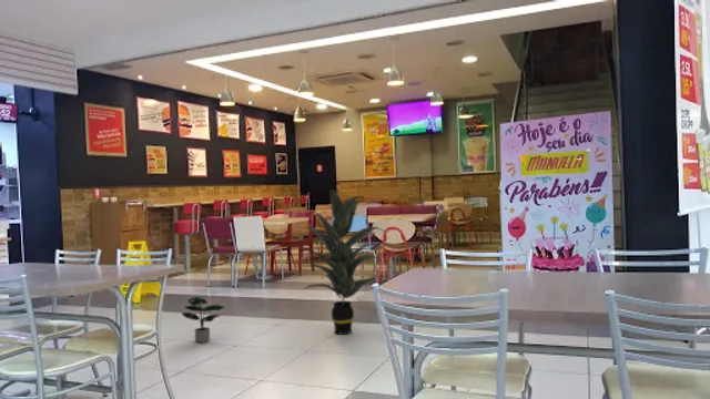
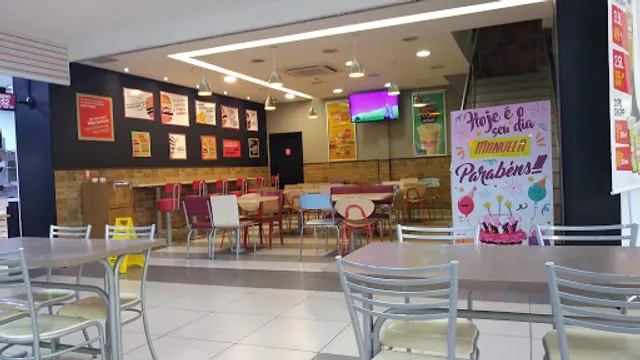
- potted plant [181,296,225,344]
- indoor plant [301,188,386,336]
